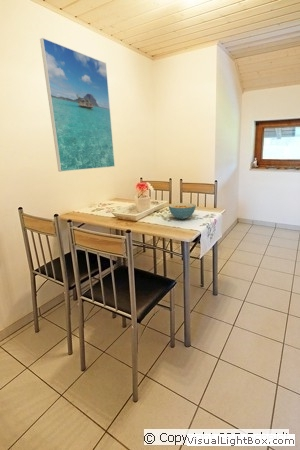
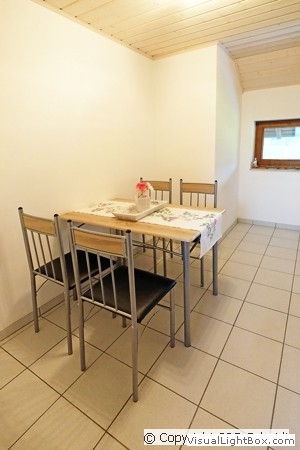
- cereal bowl [168,202,197,220]
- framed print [39,37,116,173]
